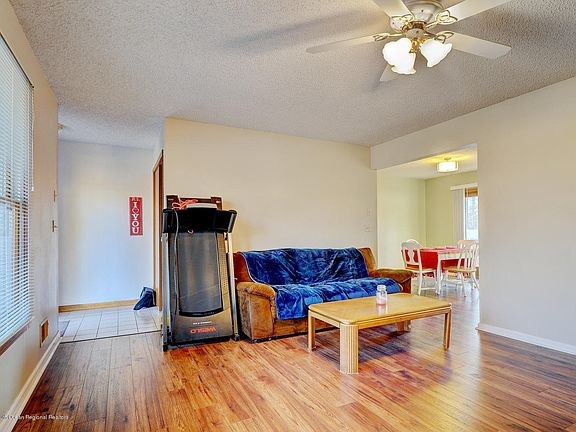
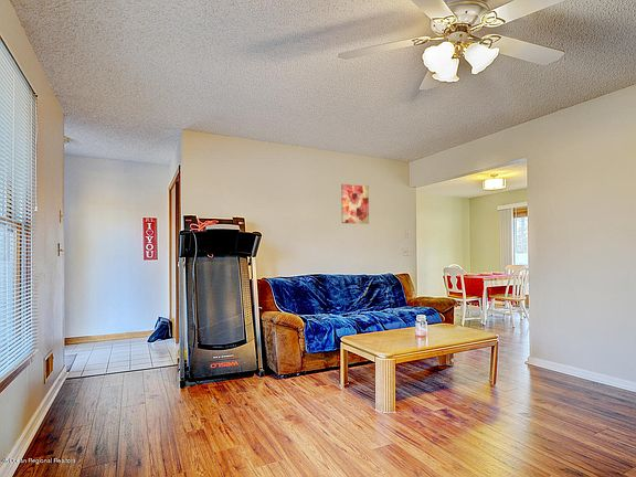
+ wall art [340,183,370,225]
